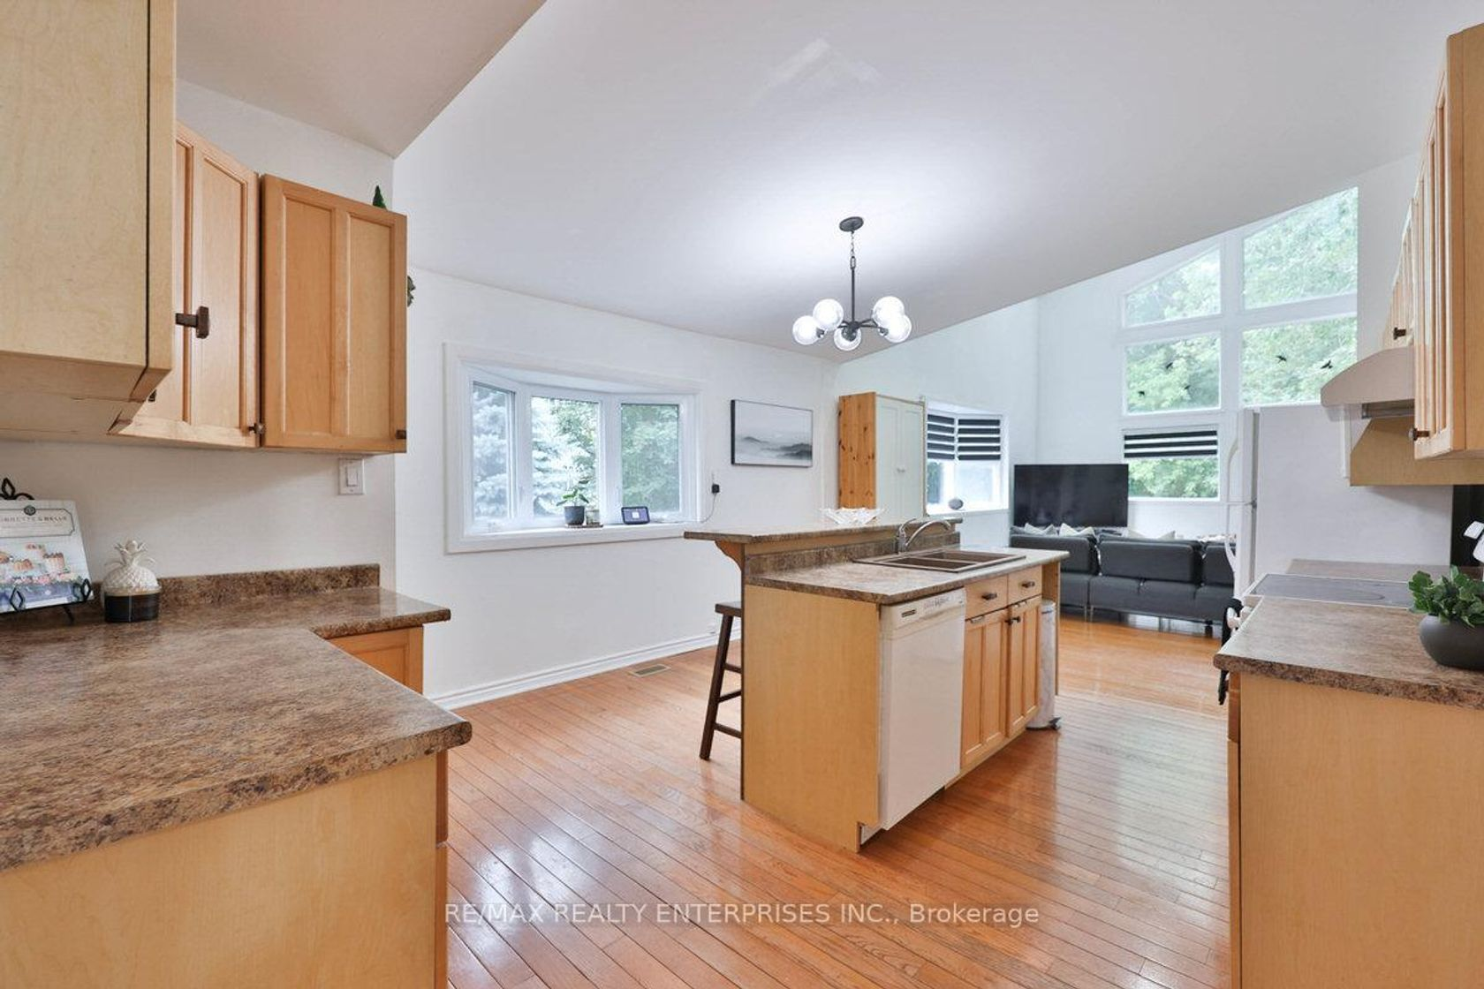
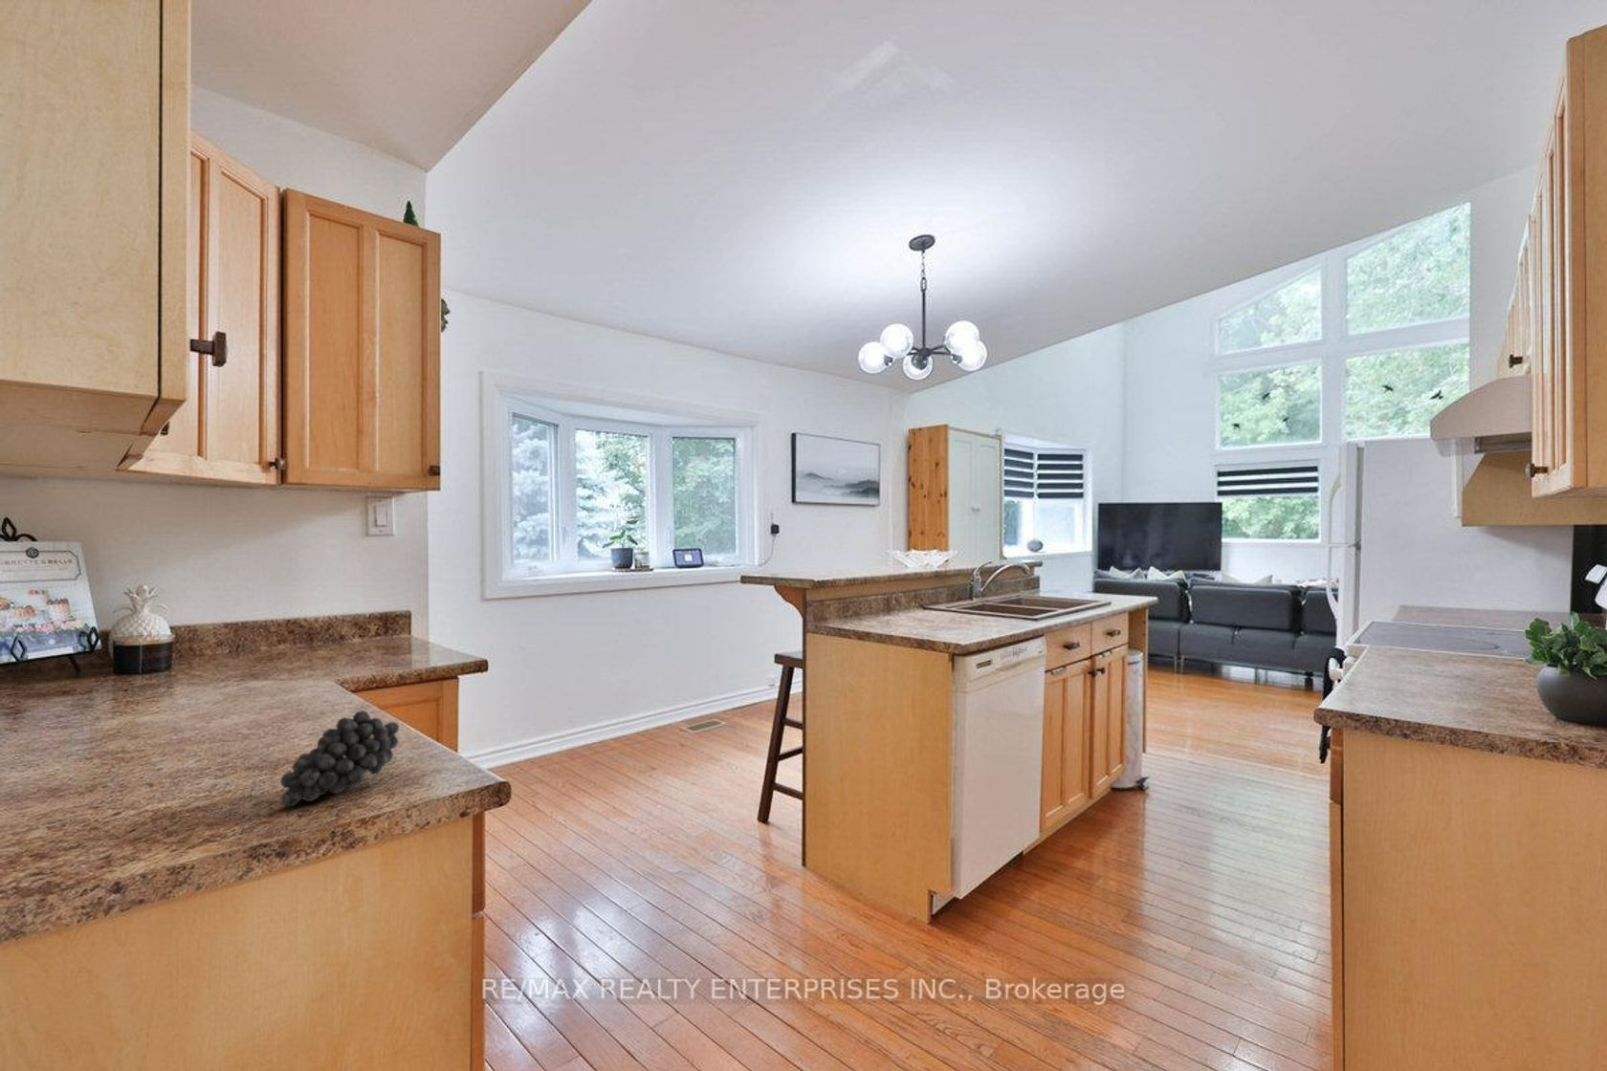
+ fruit [280,710,399,807]
